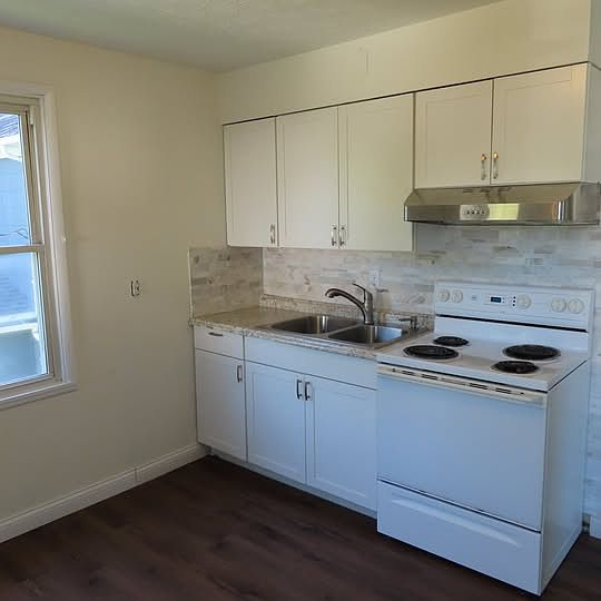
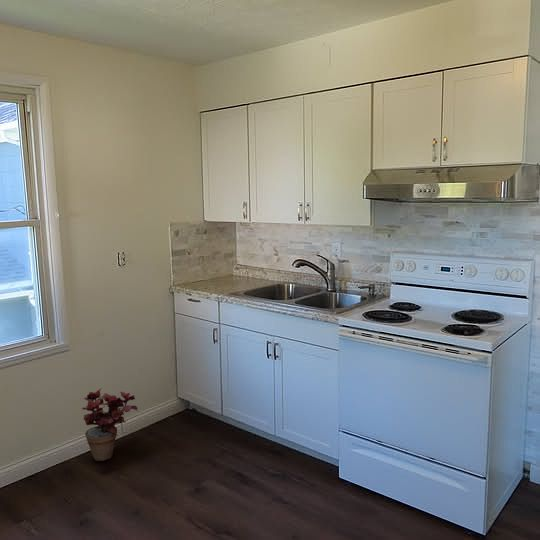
+ potted plant [81,387,139,462]
